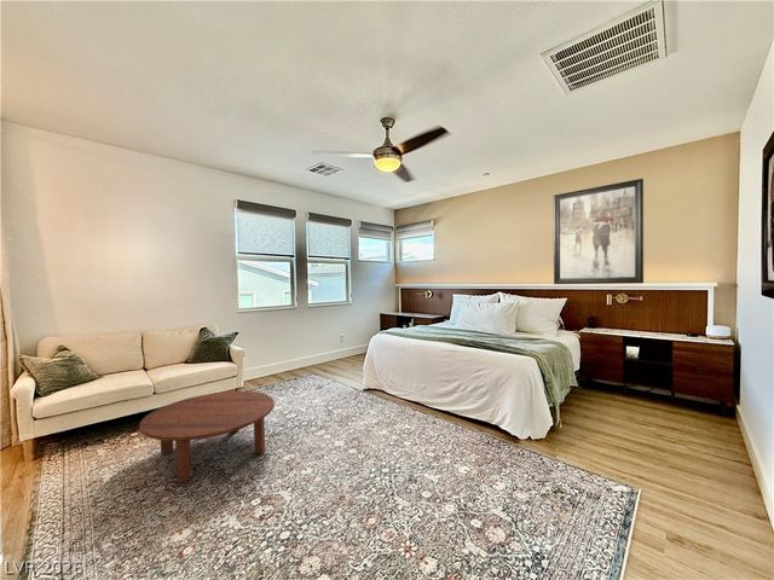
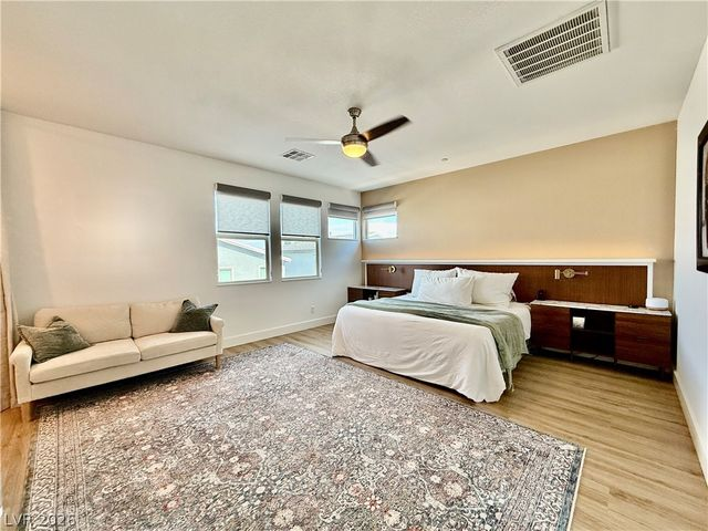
- wall art [553,178,645,285]
- coffee table [138,390,276,483]
